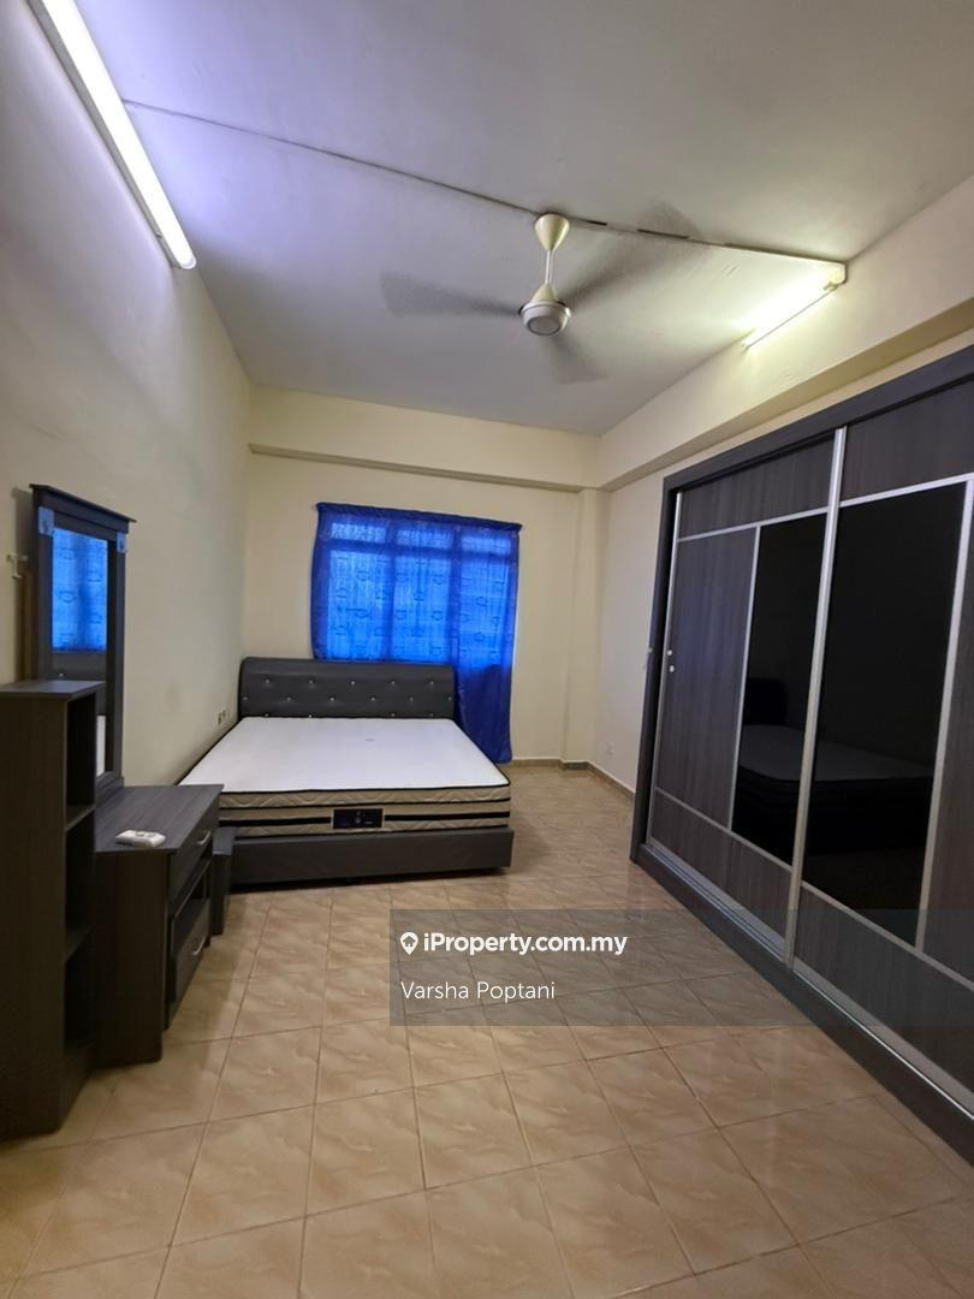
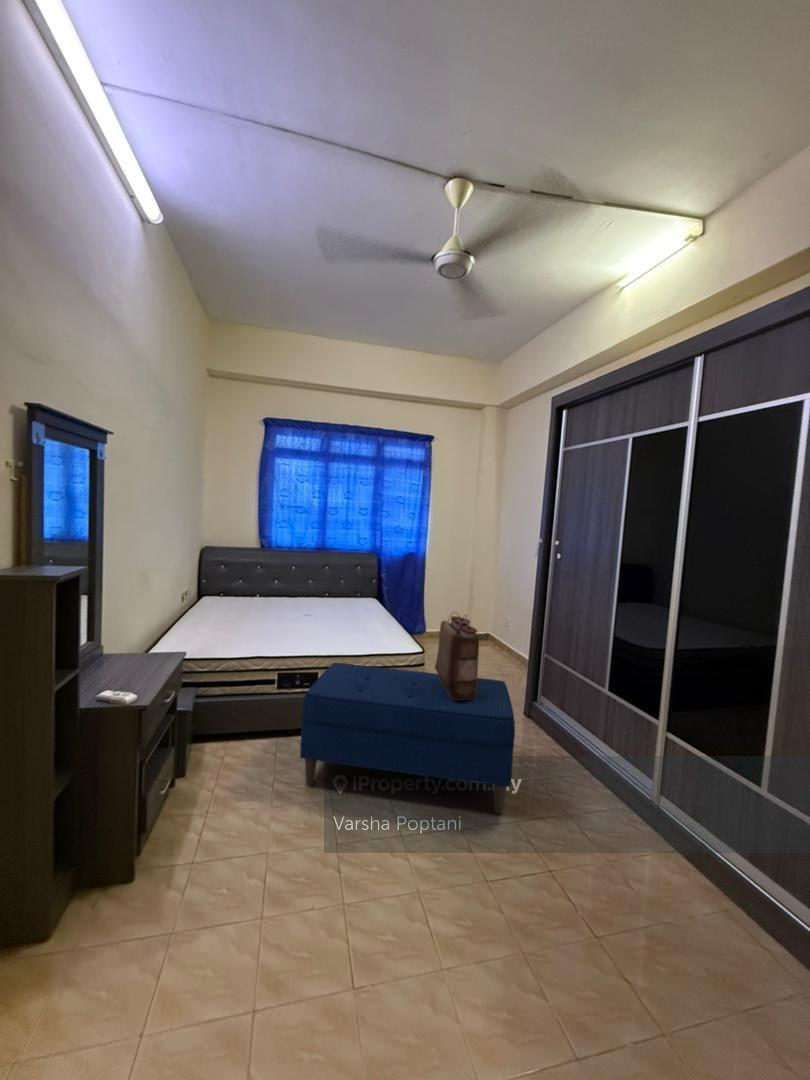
+ bench [299,662,516,815]
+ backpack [434,611,480,700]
